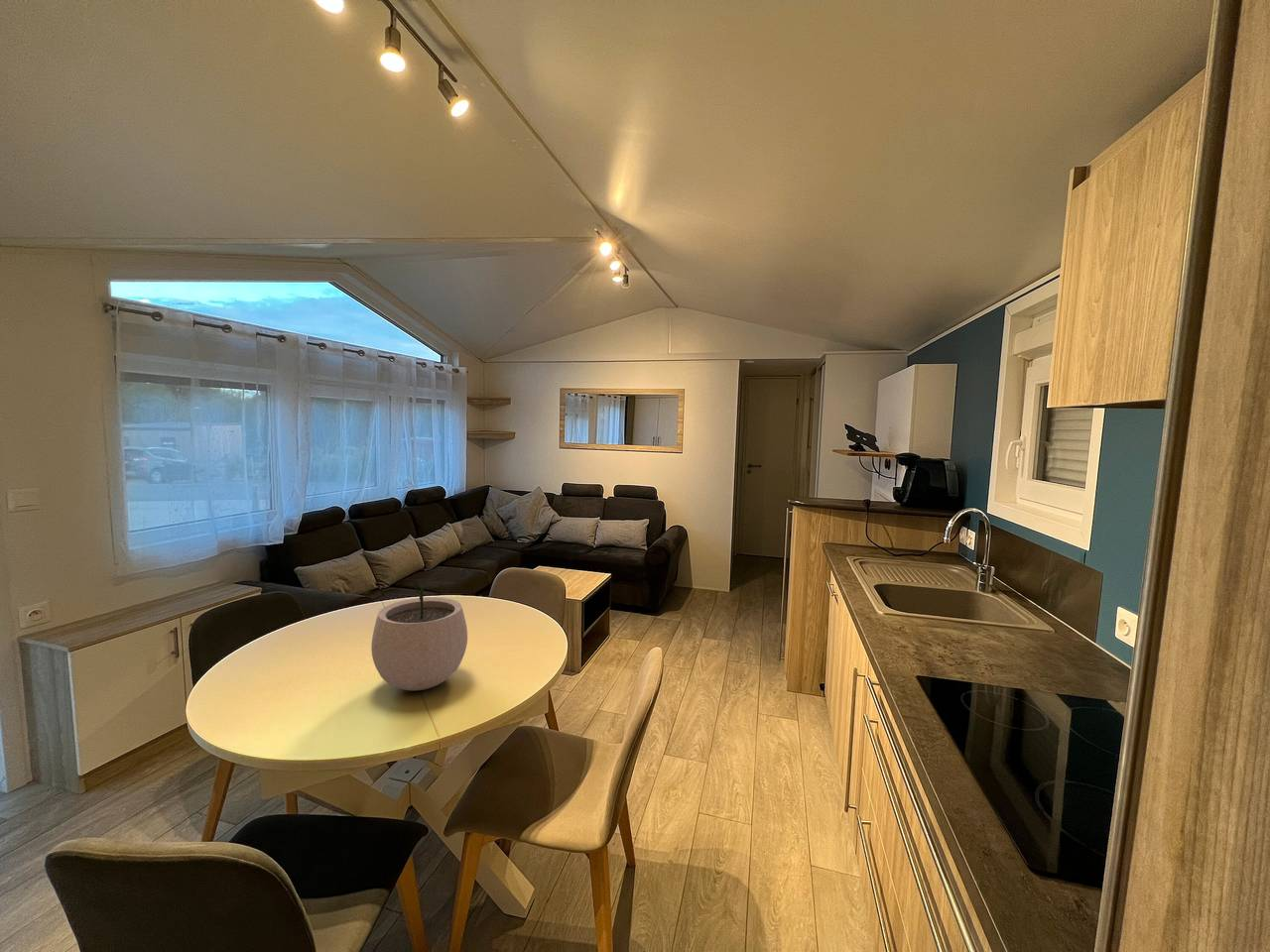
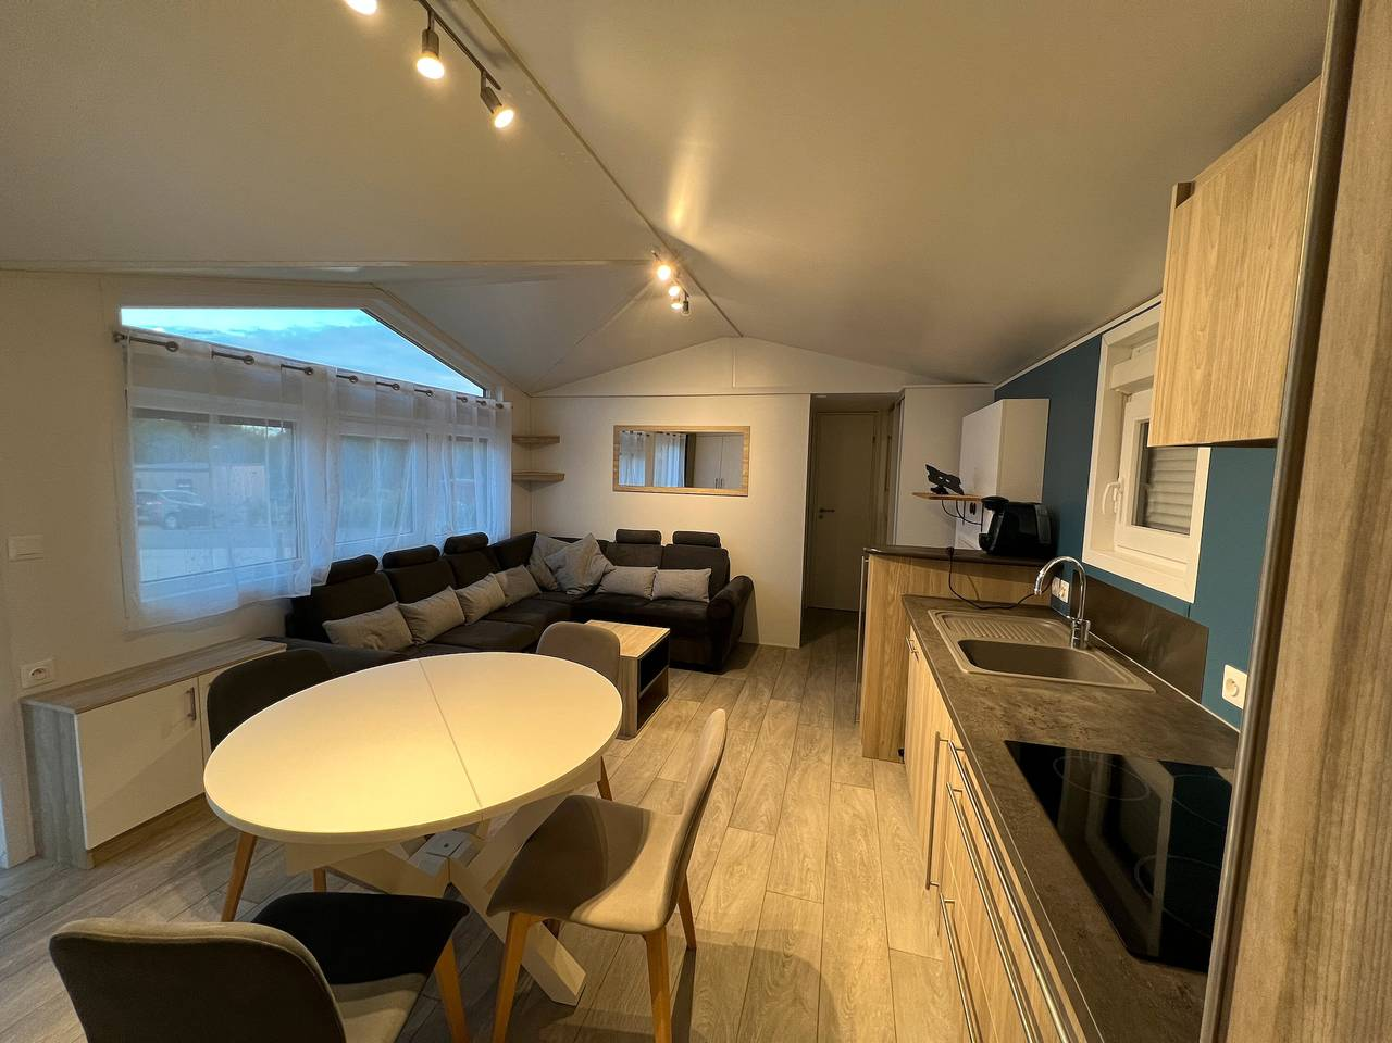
- plant pot [370,575,468,691]
